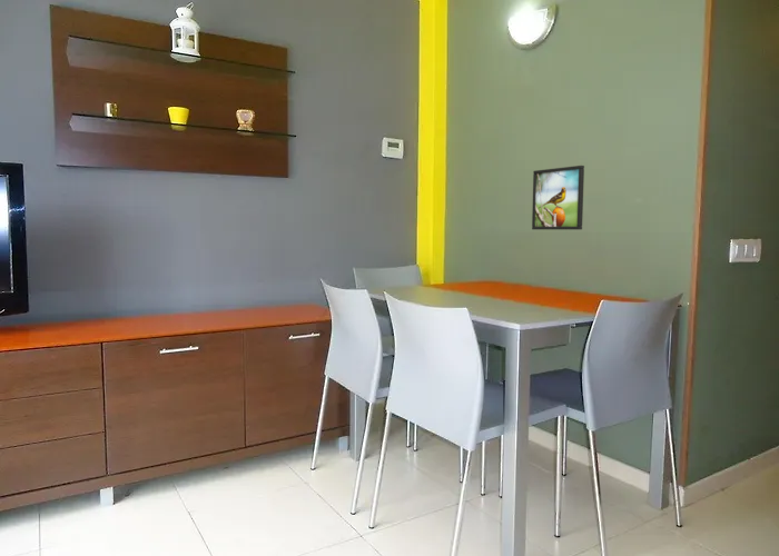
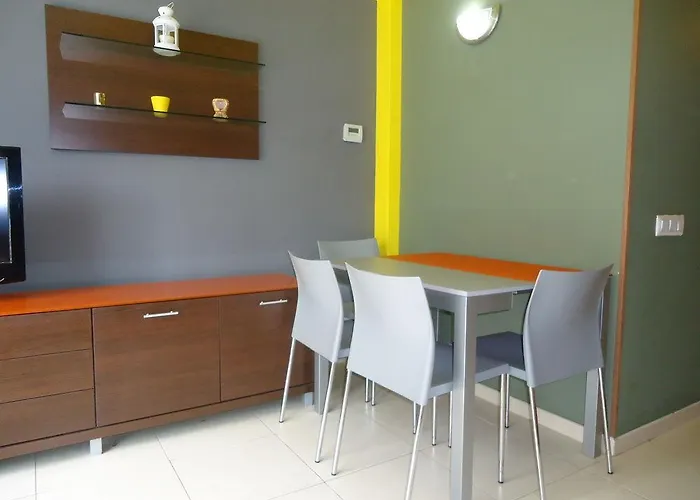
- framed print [531,165,585,230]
